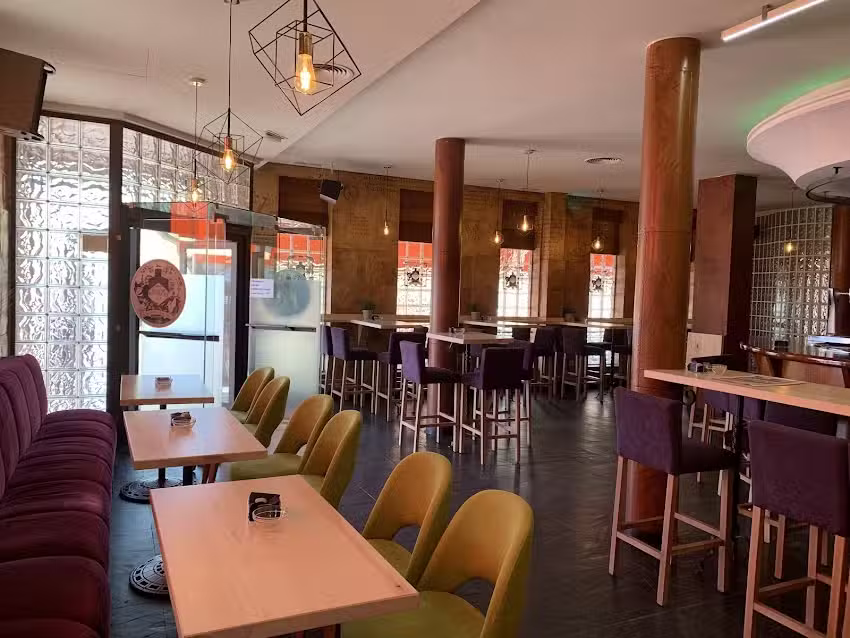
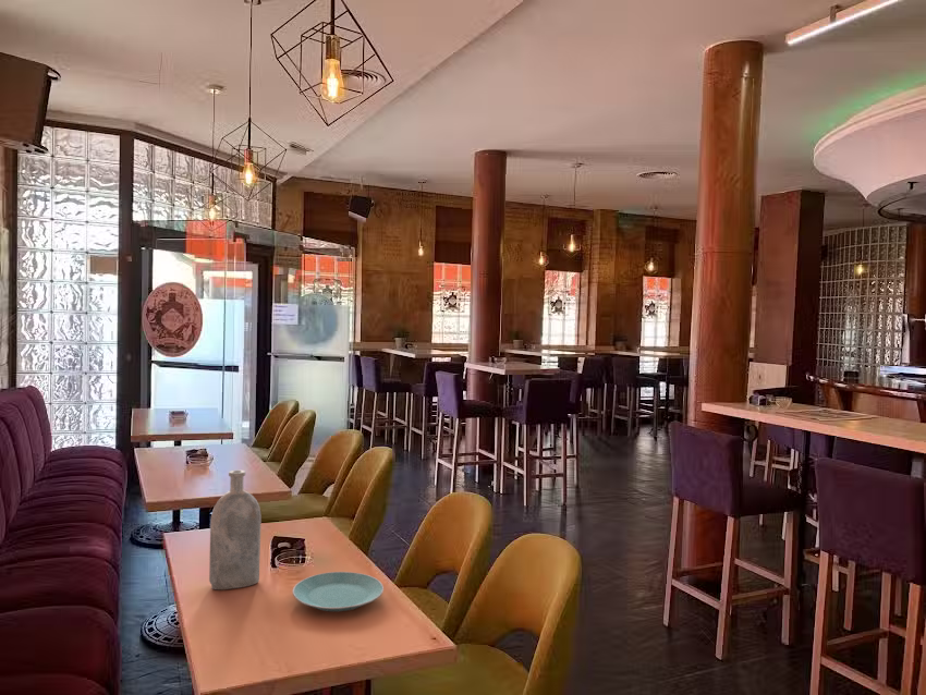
+ bottle [208,470,263,590]
+ plate [292,571,385,612]
